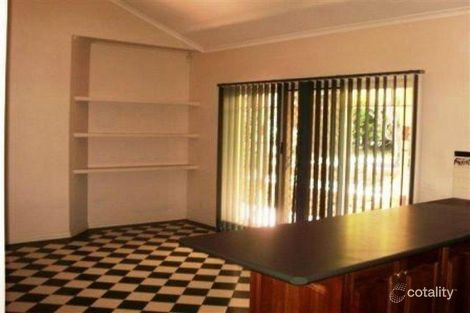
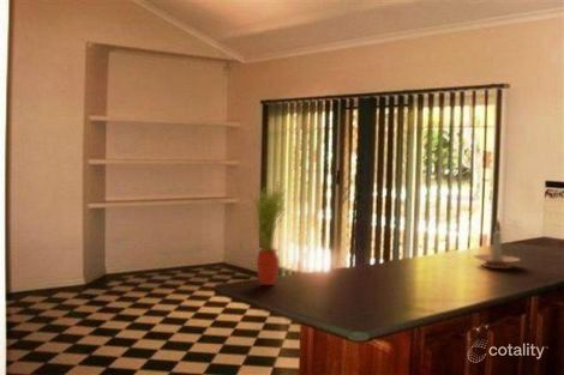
+ potted plant [247,181,288,286]
+ candle holder [473,218,522,270]
